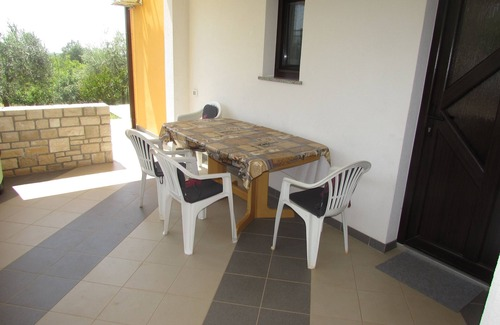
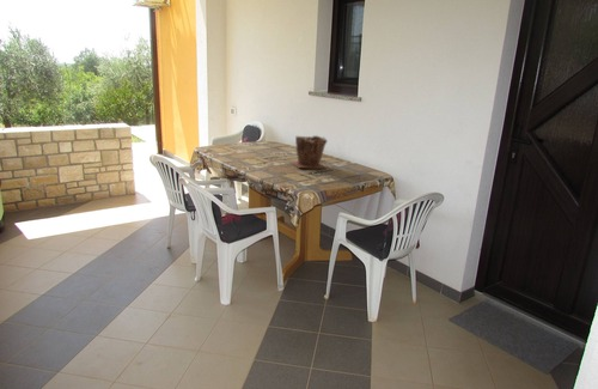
+ plant pot [292,134,329,169]
